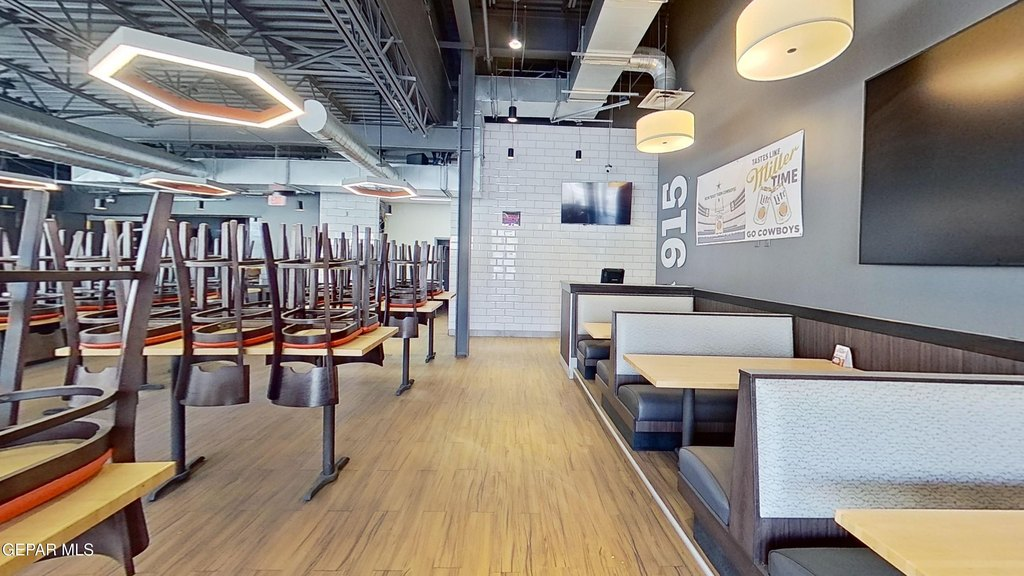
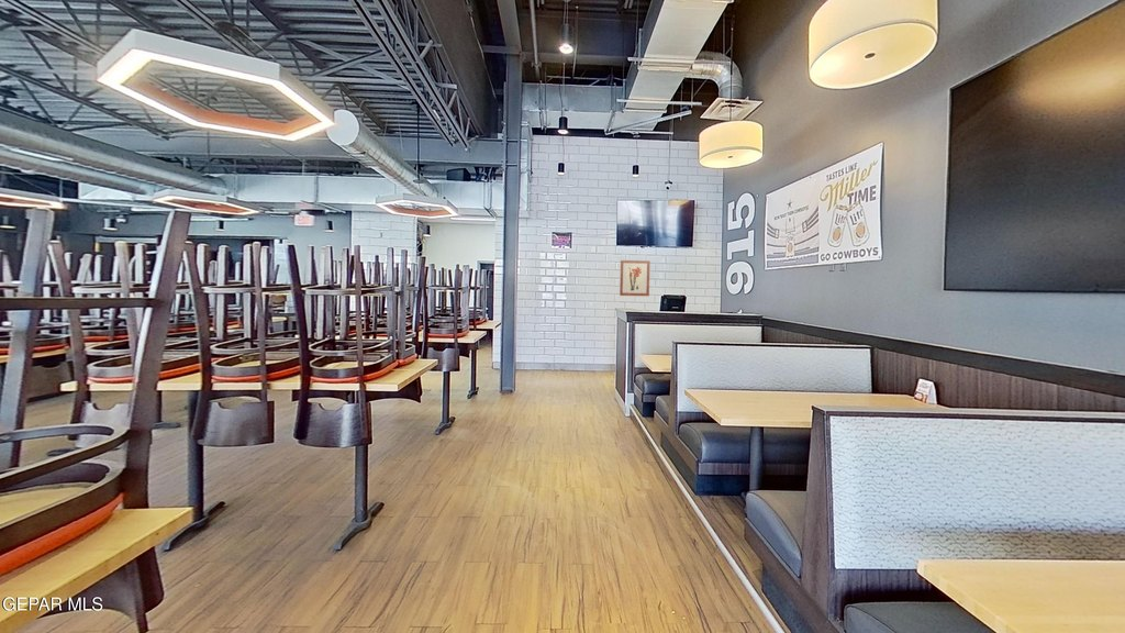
+ wall art [619,259,650,297]
